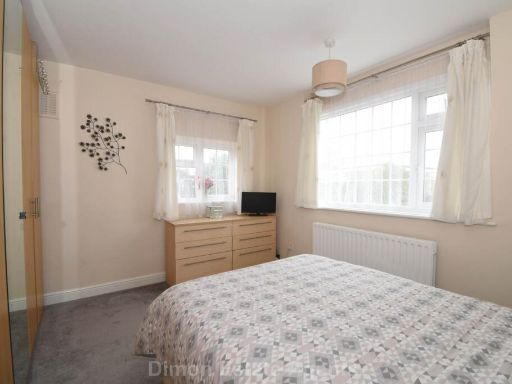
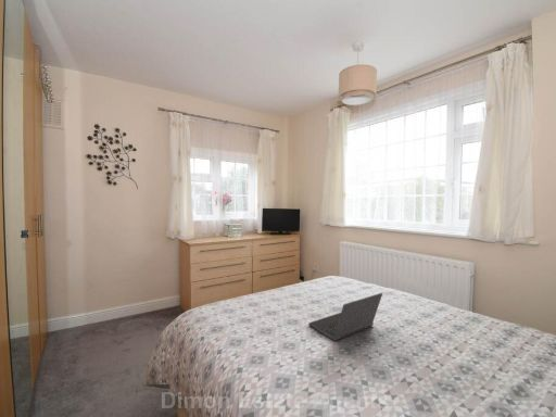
+ laptop computer [307,292,383,342]
